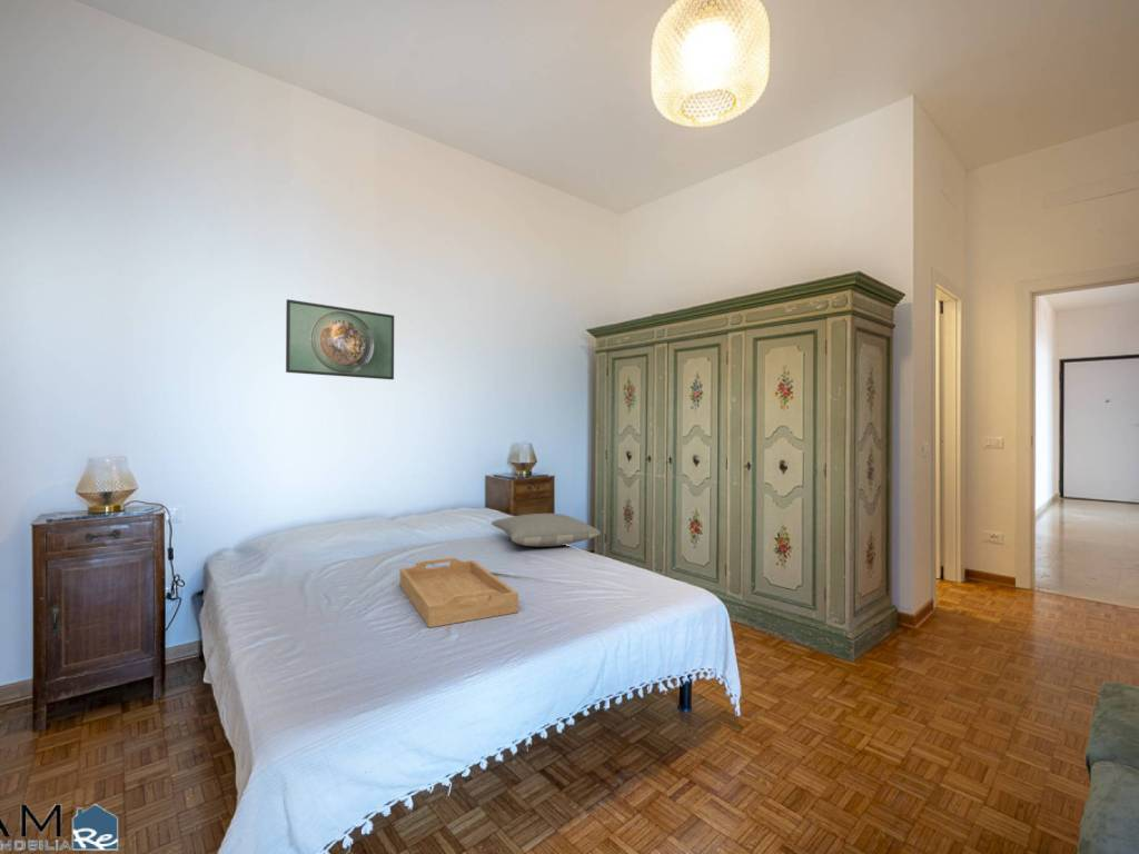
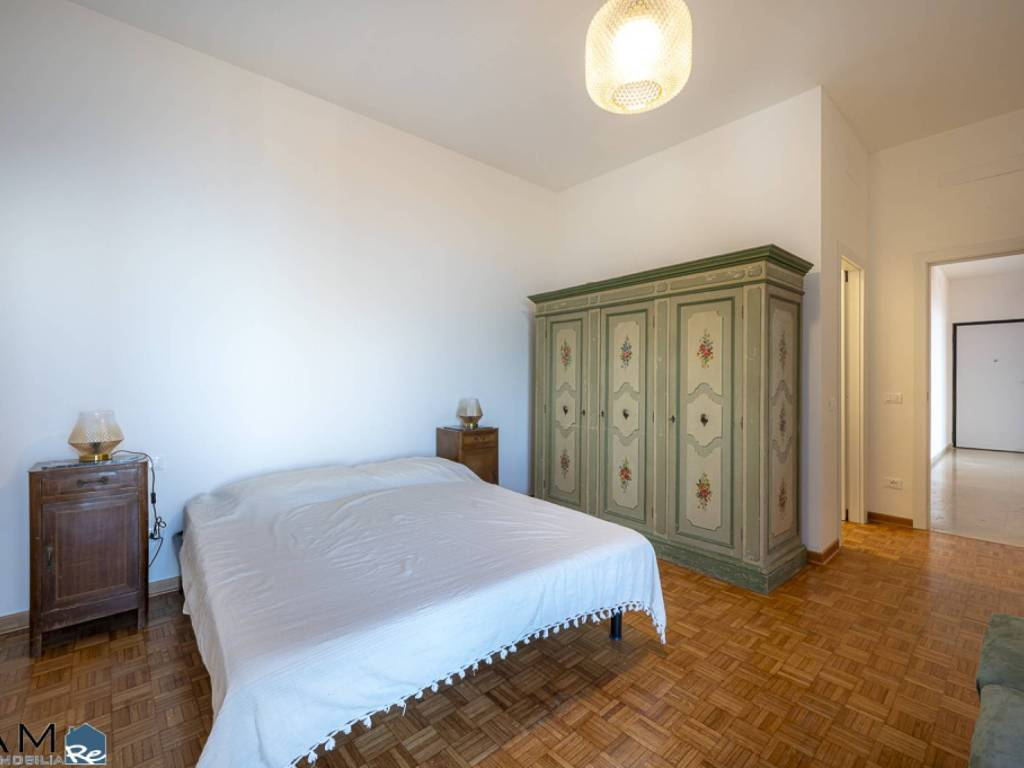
- serving tray [399,557,519,628]
- pillow [491,513,602,547]
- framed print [285,298,395,380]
